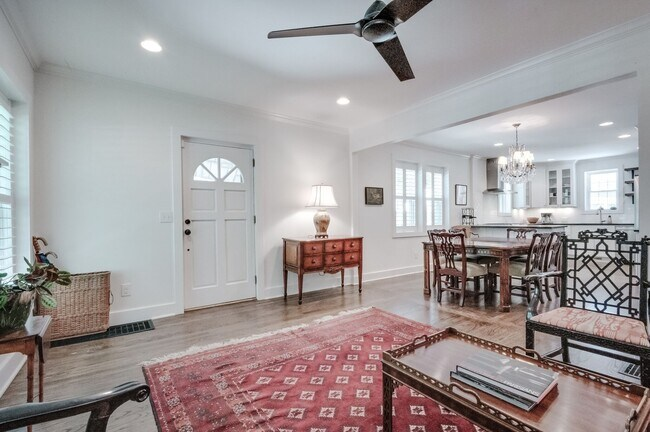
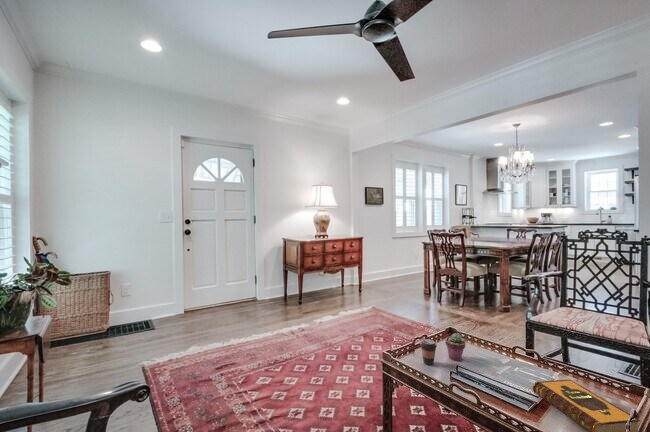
+ potted succulent [444,332,467,362]
+ hardback book [532,379,641,432]
+ coffee cup [419,338,438,366]
